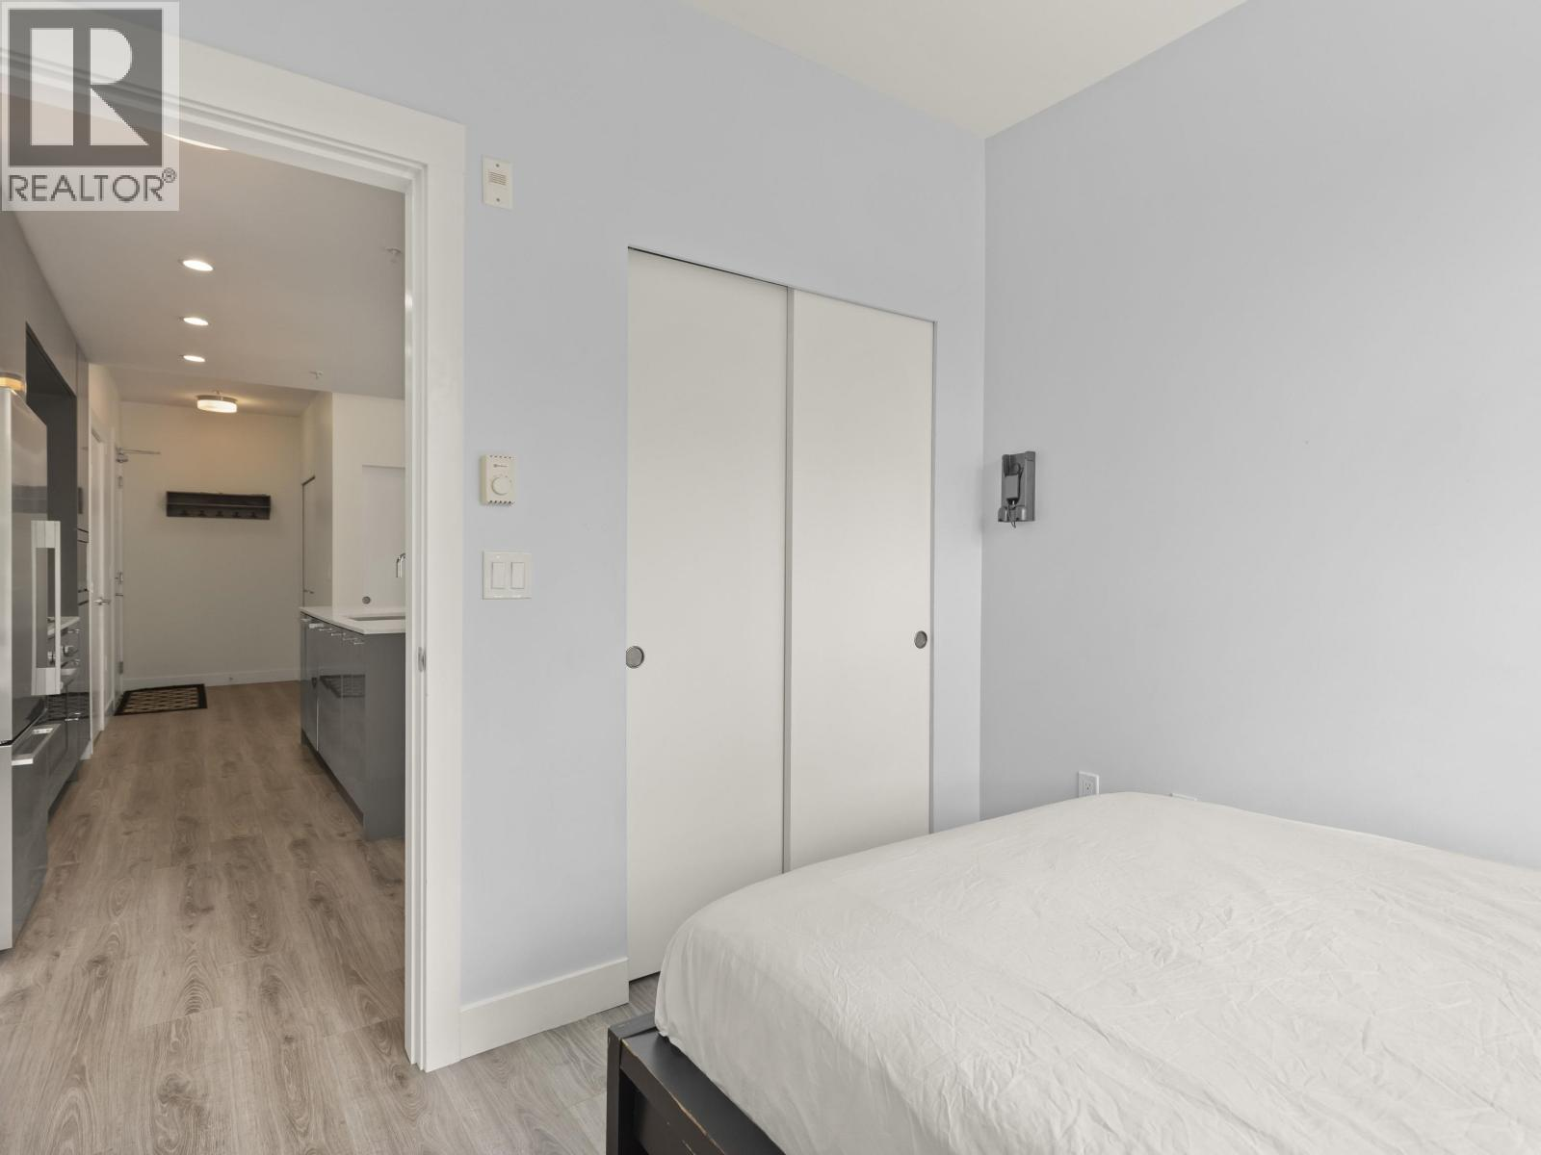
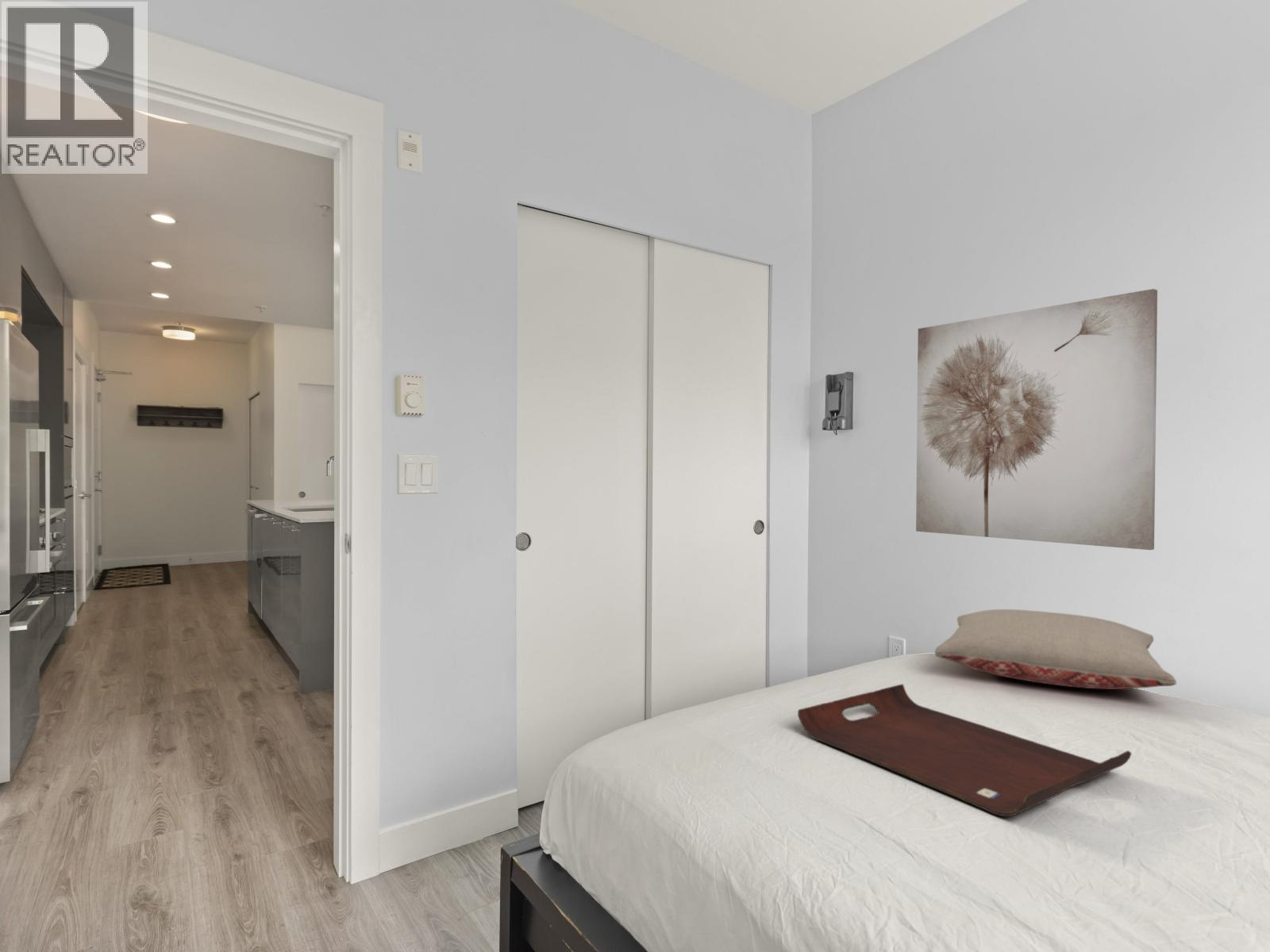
+ serving tray [797,683,1132,818]
+ wall art [915,288,1158,551]
+ pillow [934,608,1177,690]
